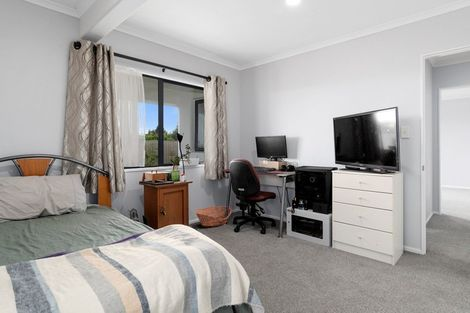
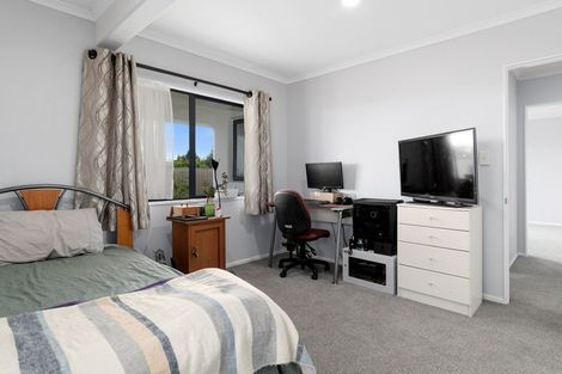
- basket [194,205,232,228]
